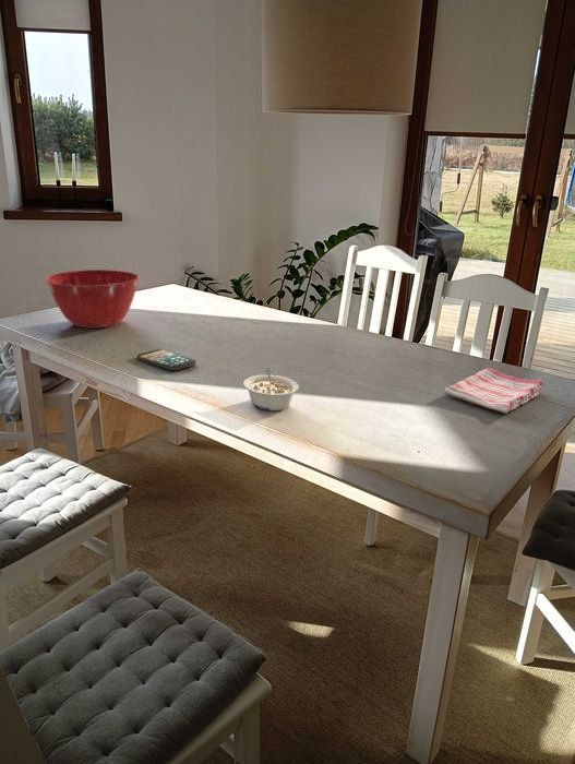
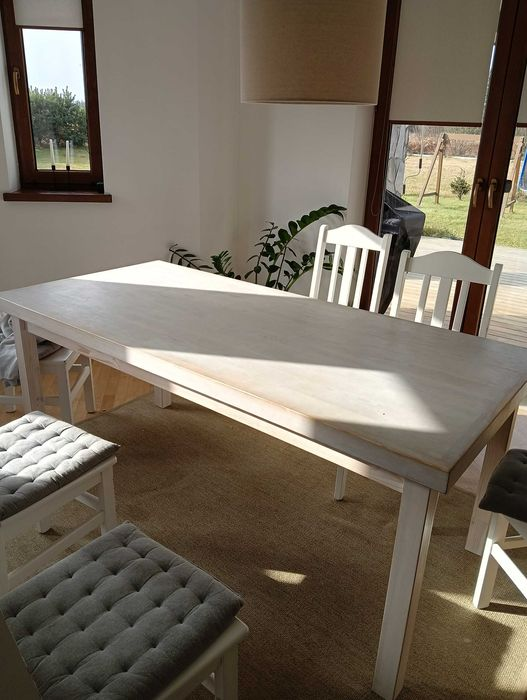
- mixing bowl [45,268,141,330]
- dish towel [444,367,544,415]
- smartphone [136,348,197,371]
- legume [242,366,300,411]
